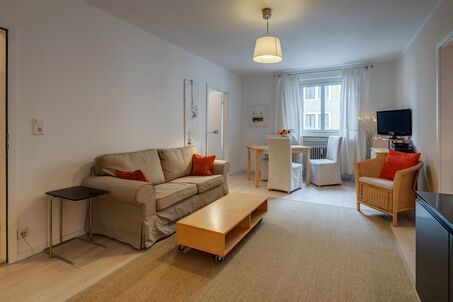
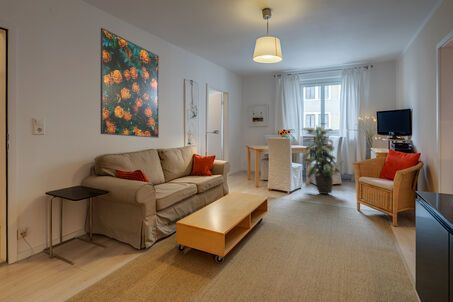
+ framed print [100,27,160,139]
+ indoor plant [300,121,344,195]
